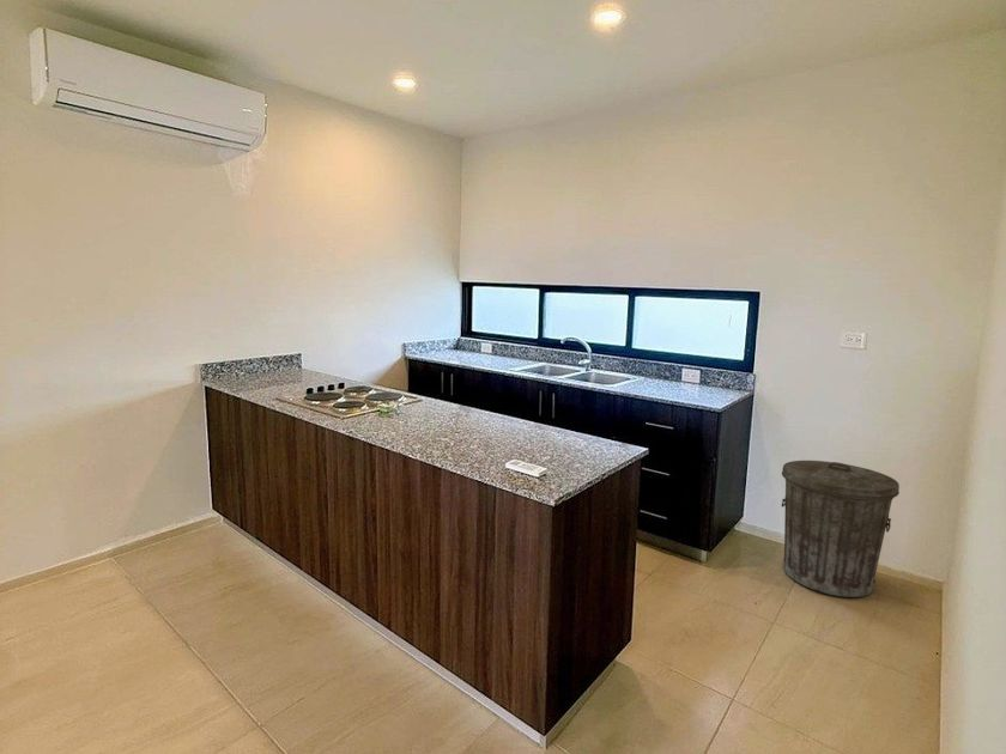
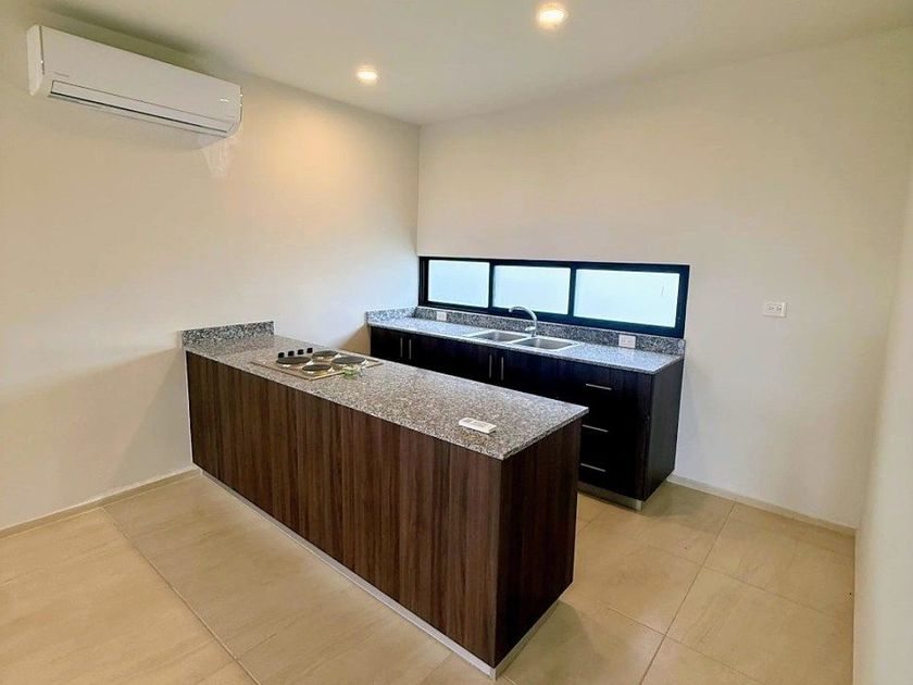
- trash can [781,460,901,598]
